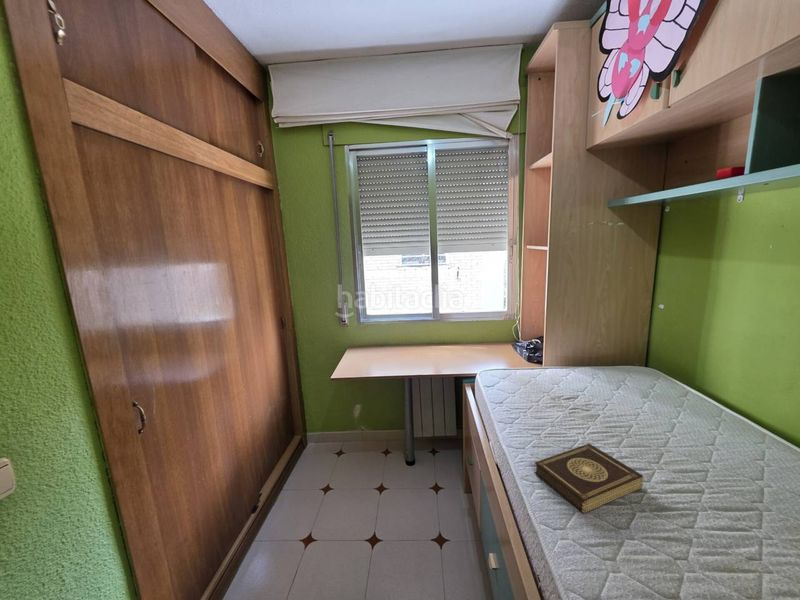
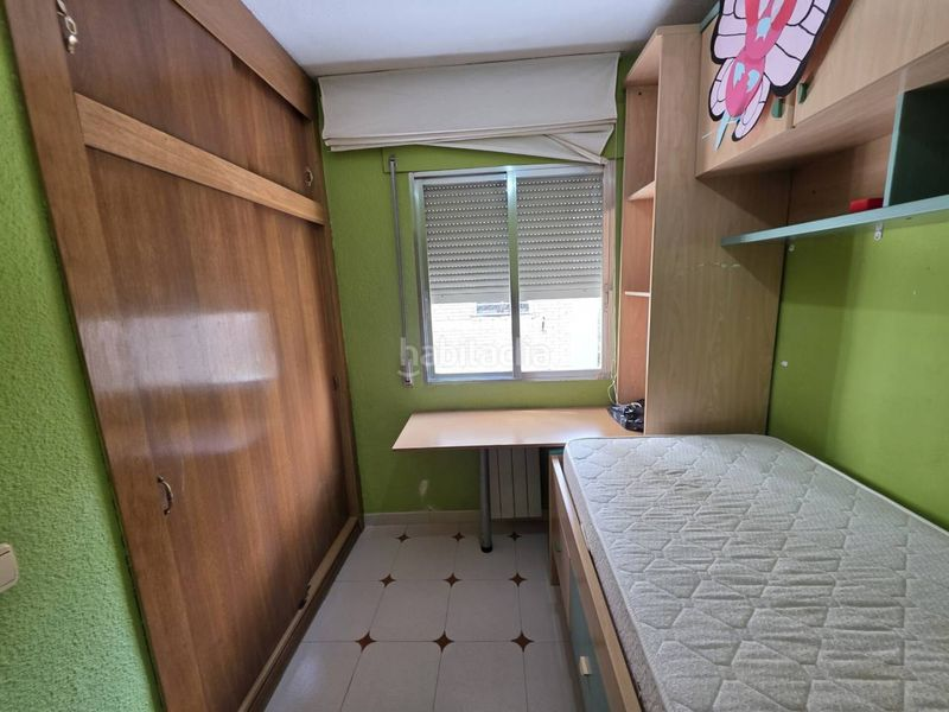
- book [534,443,644,515]
